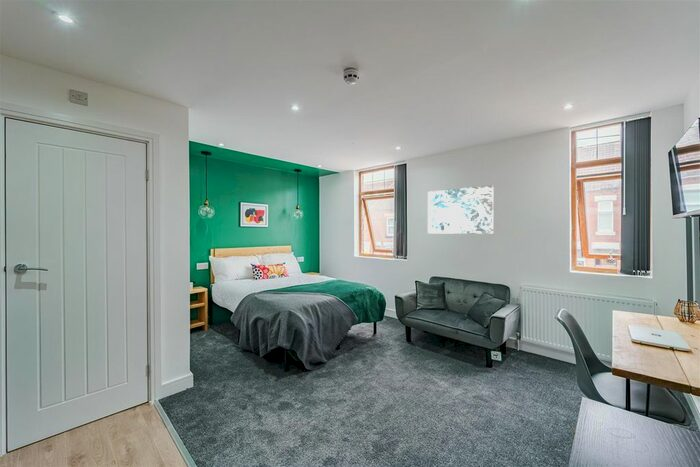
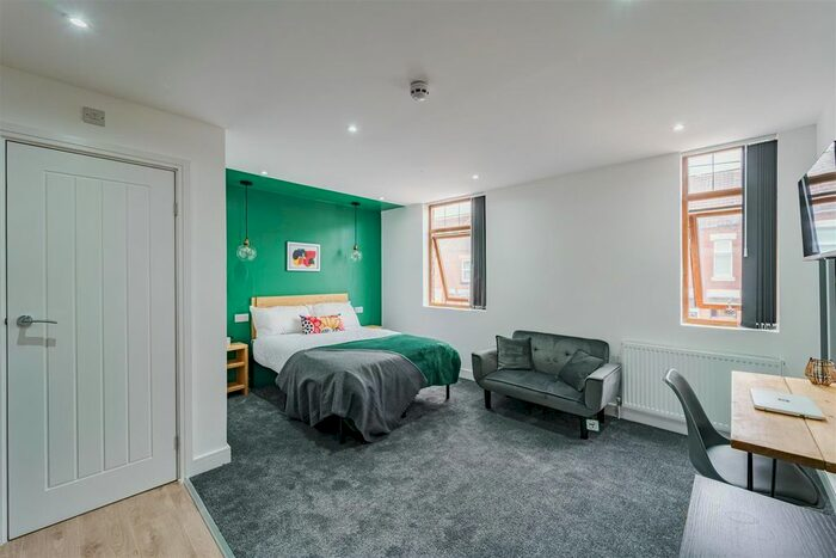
- wall art [427,184,494,235]
